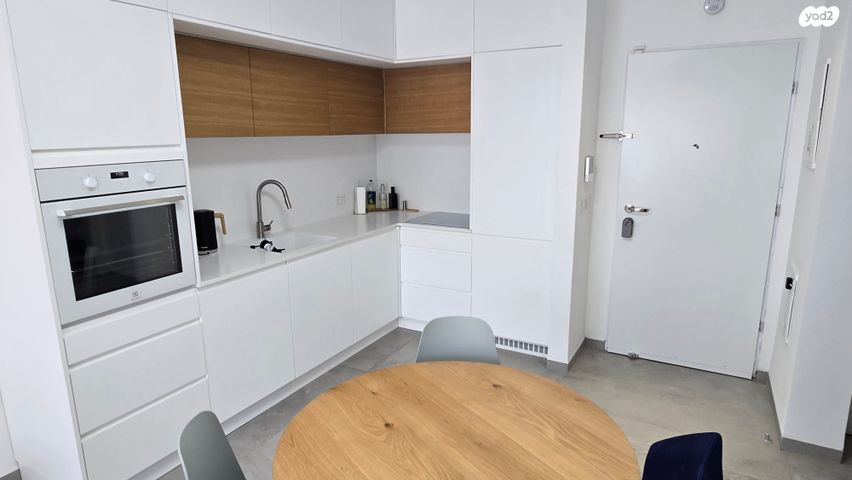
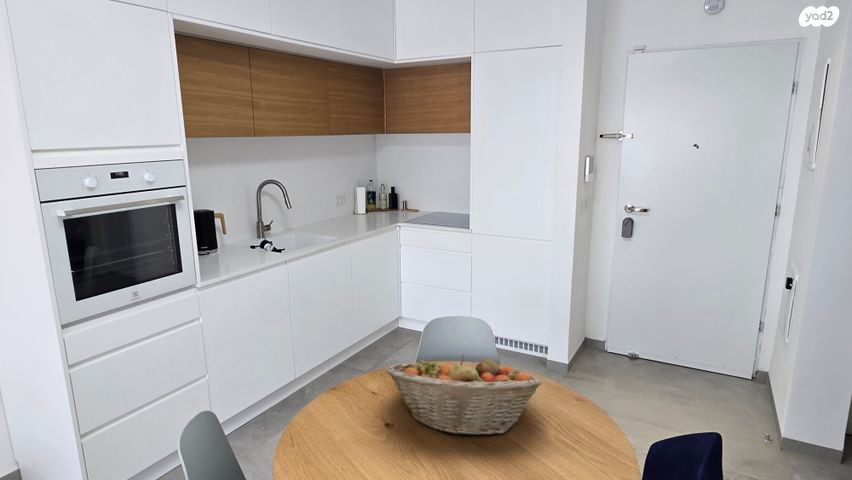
+ fruit basket [385,354,542,436]
